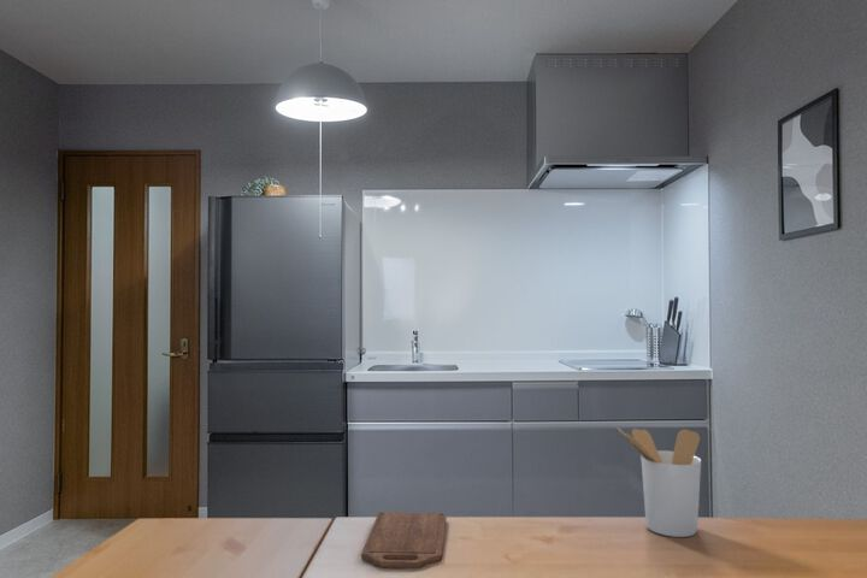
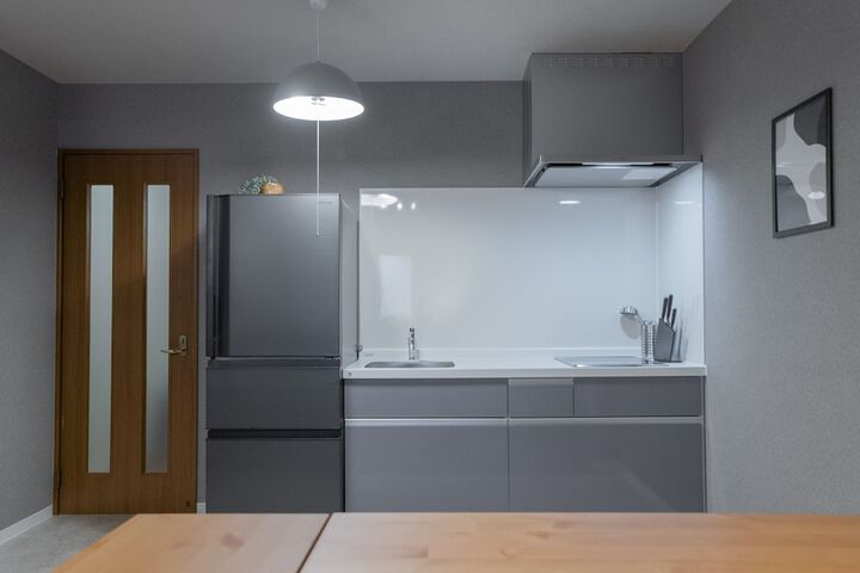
- cutting board [360,511,448,570]
- utensil holder [617,426,702,538]
